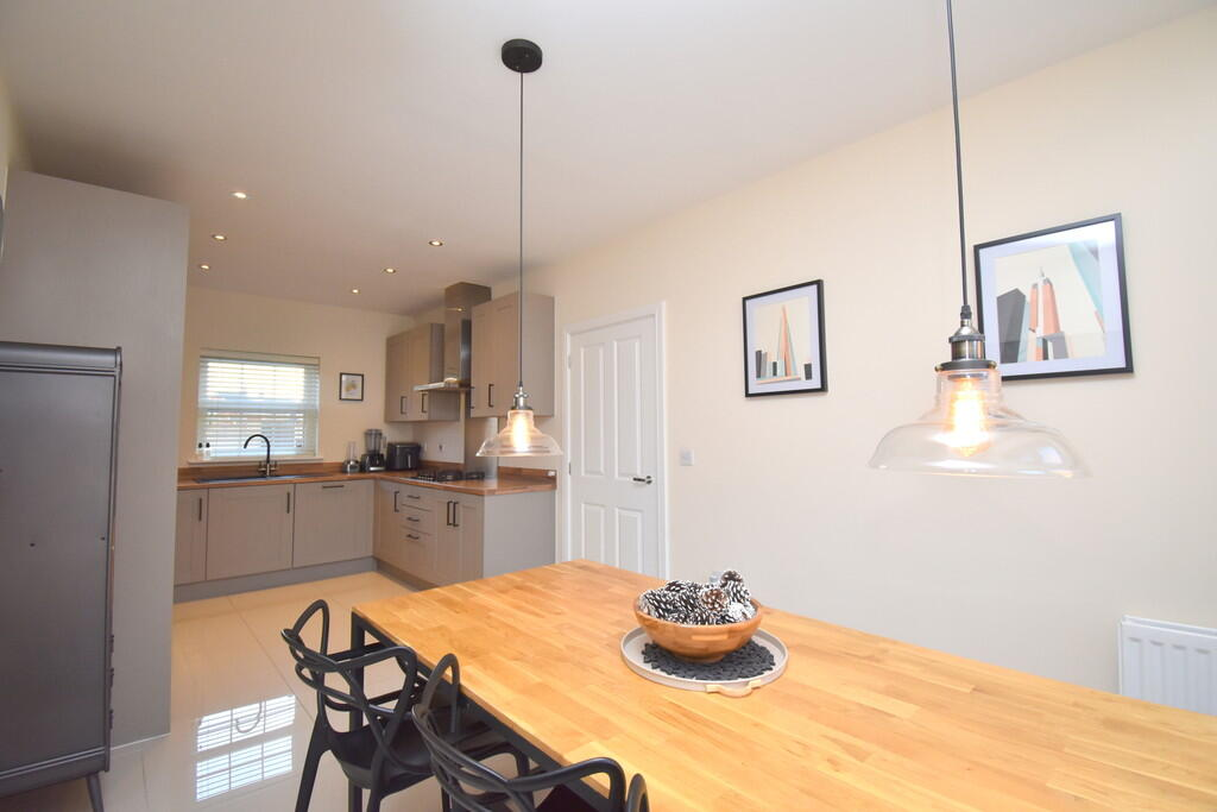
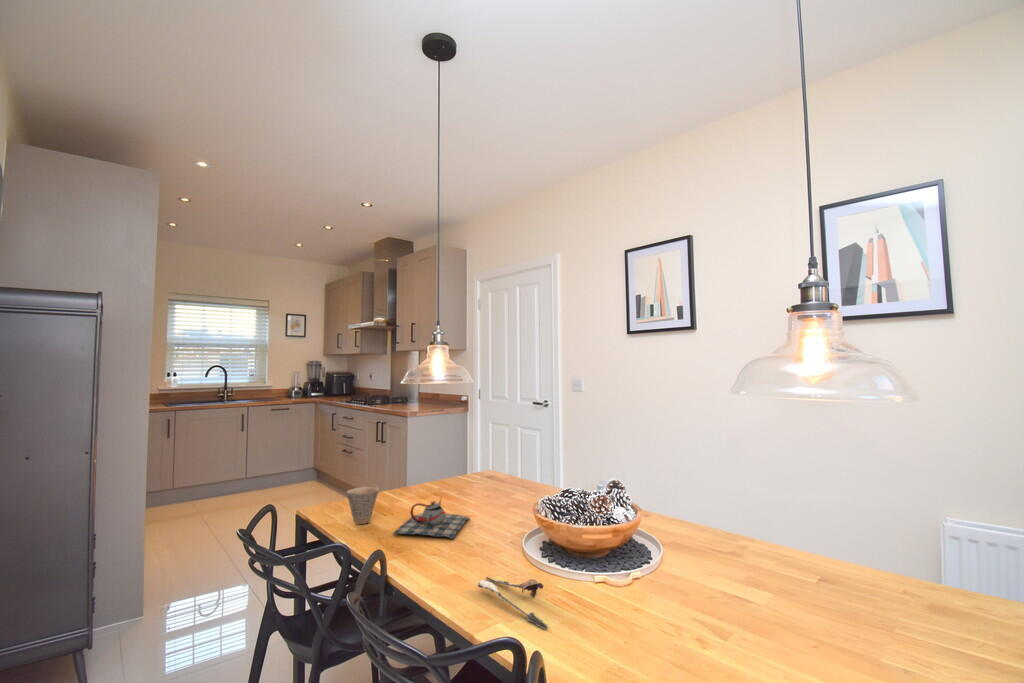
+ cup [346,486,380,525]
+ teapot [392,495,471,540]
+ spoon [477,576,548,630]
